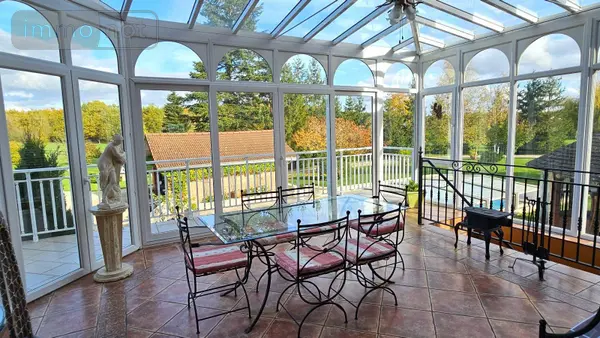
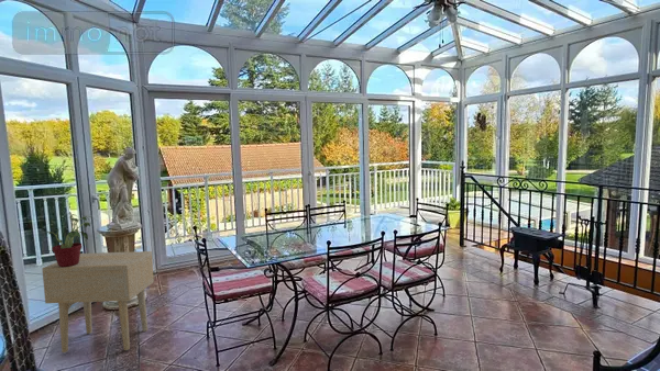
+ potted plant [45,211,92,267]
+ side table [41,250,155,353]
